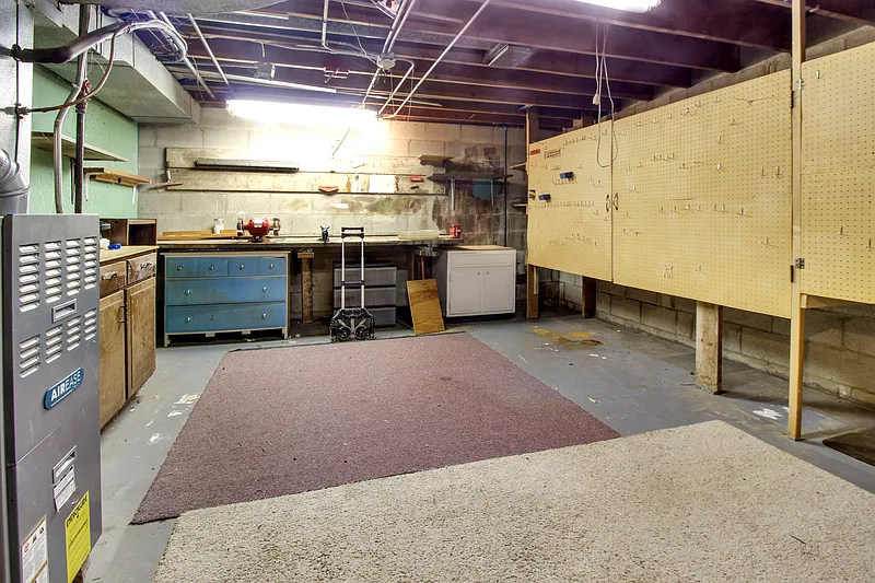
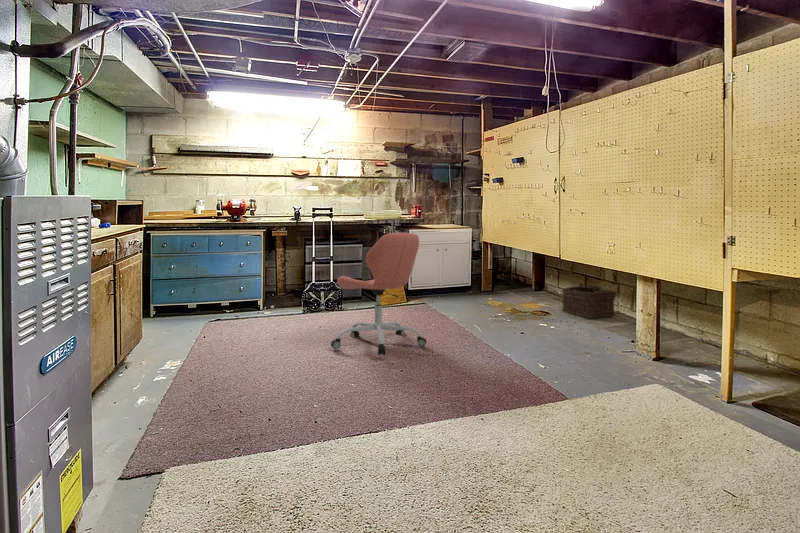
+ office chair [330,231,427,356]
+ basket [561,283,617,318]
